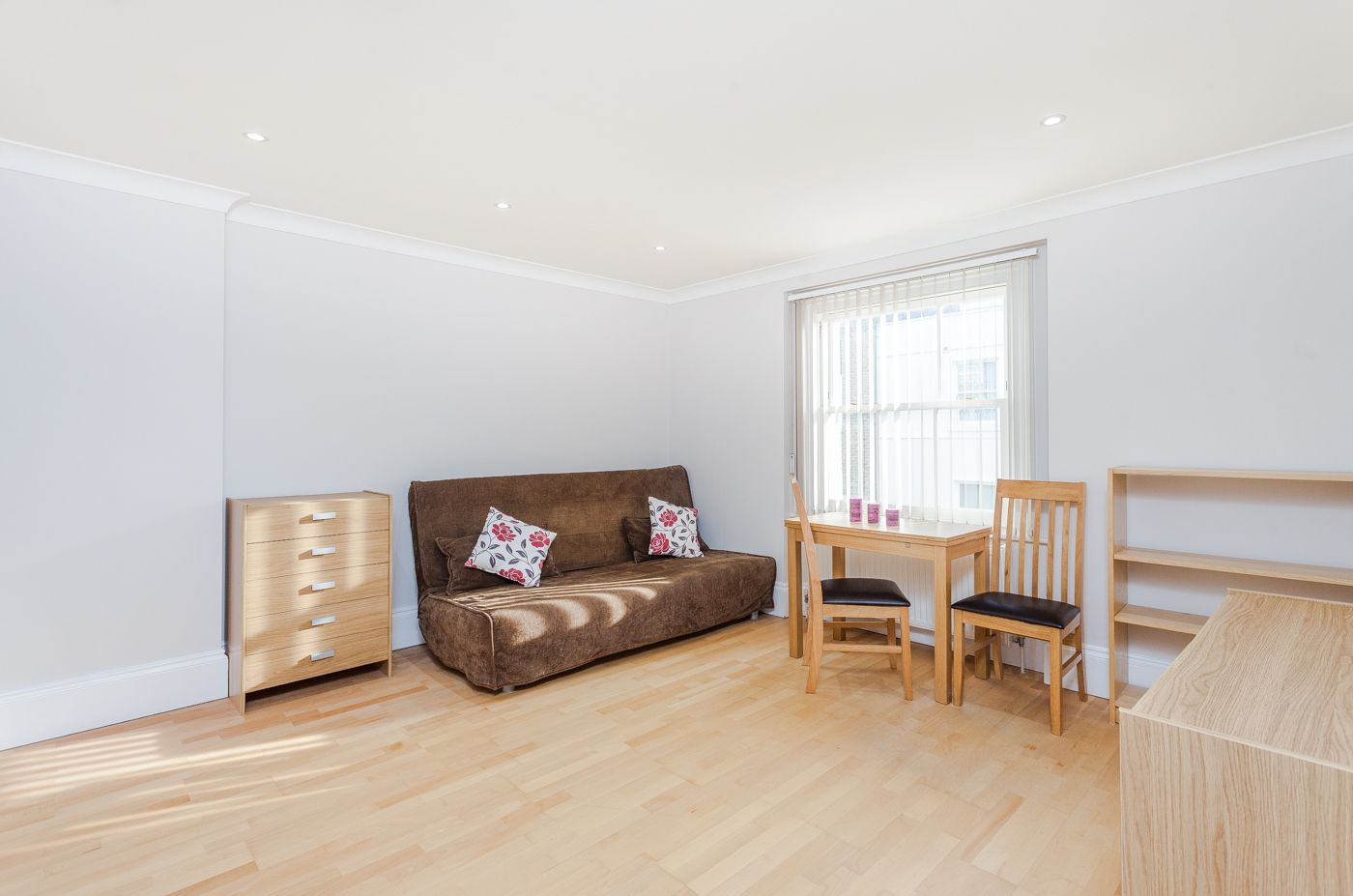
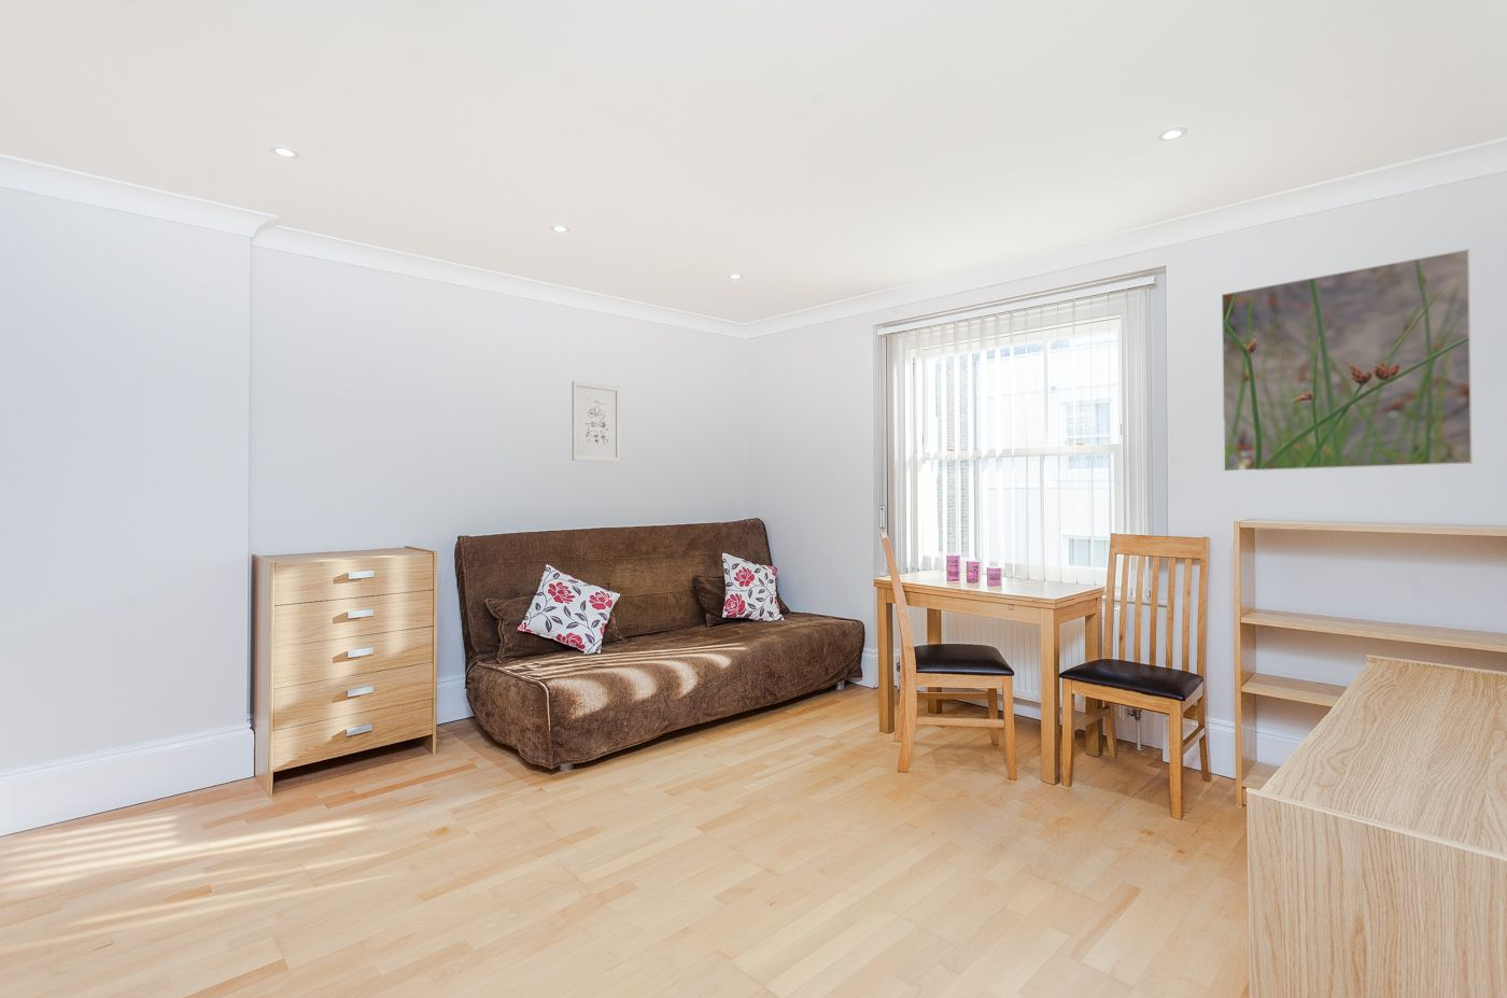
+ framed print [1221,247,1474,472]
+ wall art [570,380,622,463]
